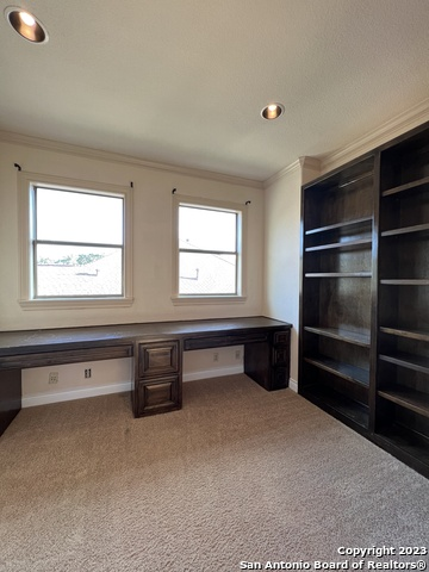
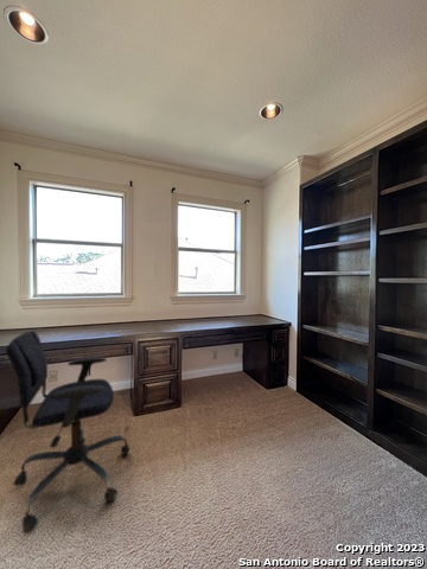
+ office chair [5,330,130,535]
